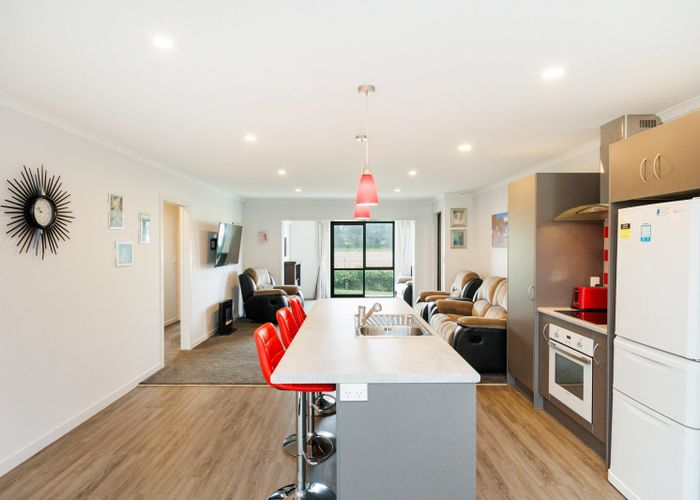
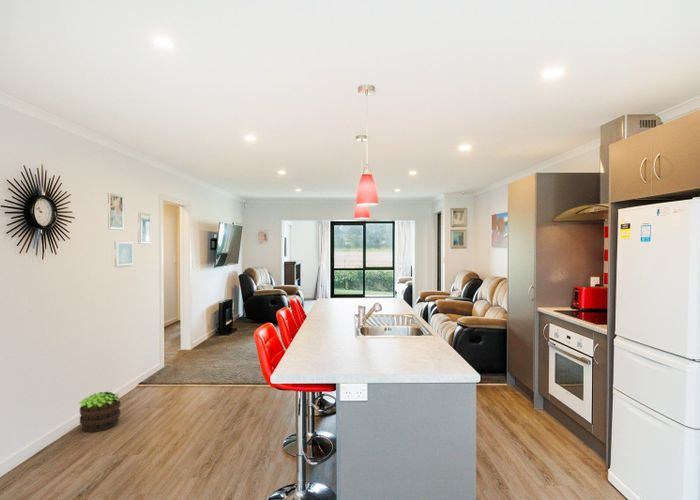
+ potted plant [78,391,122,433]
